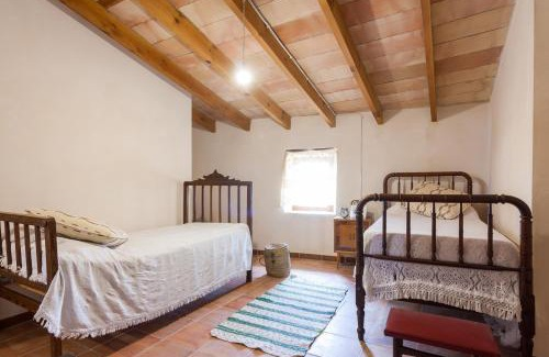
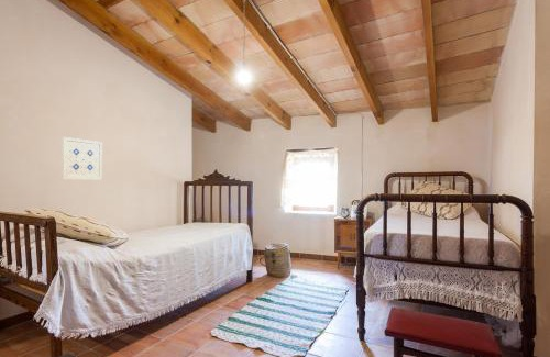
+ wall art [61,136,103,180]
